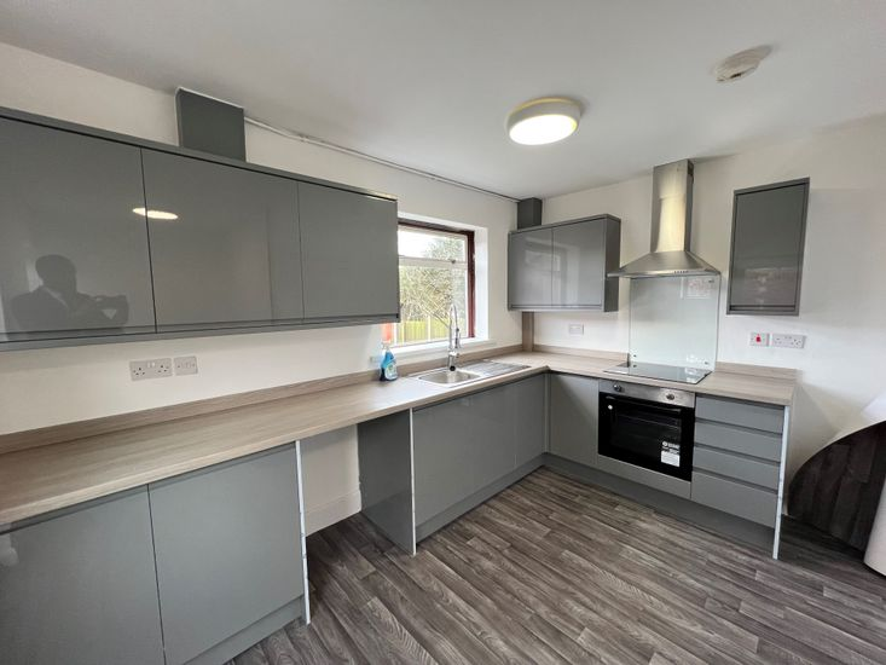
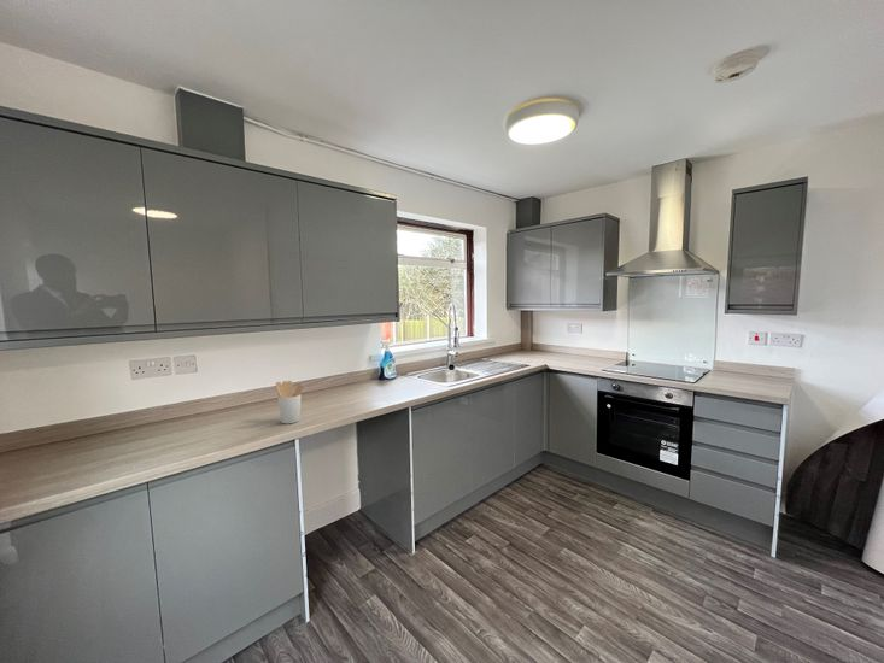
+ utensil holder [275,380,305,424]
